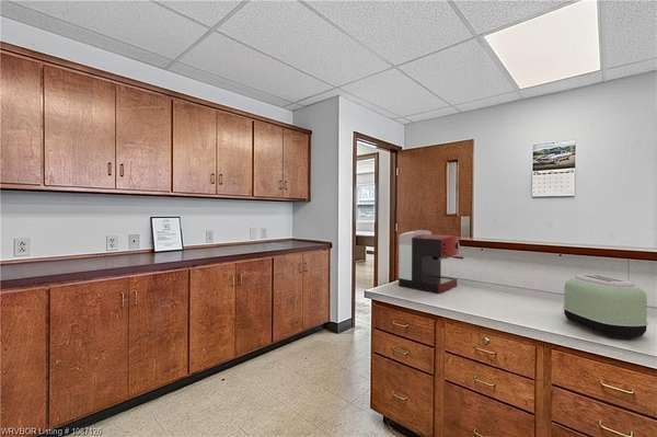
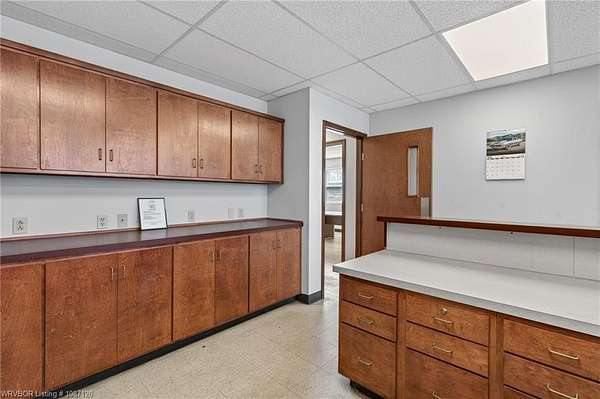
- coffee maker [397,229,464,295]
- toaster [562,274,649,338]
